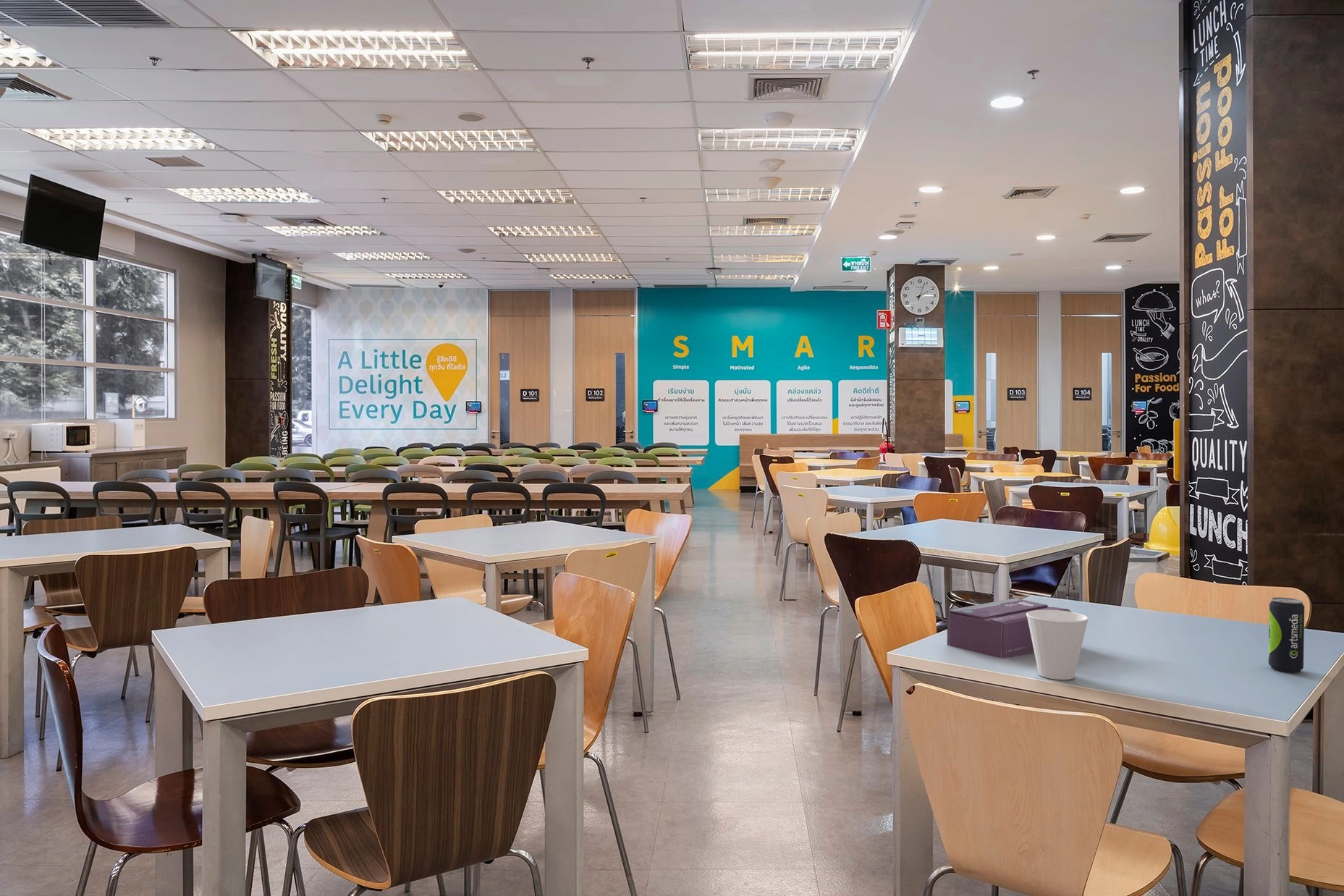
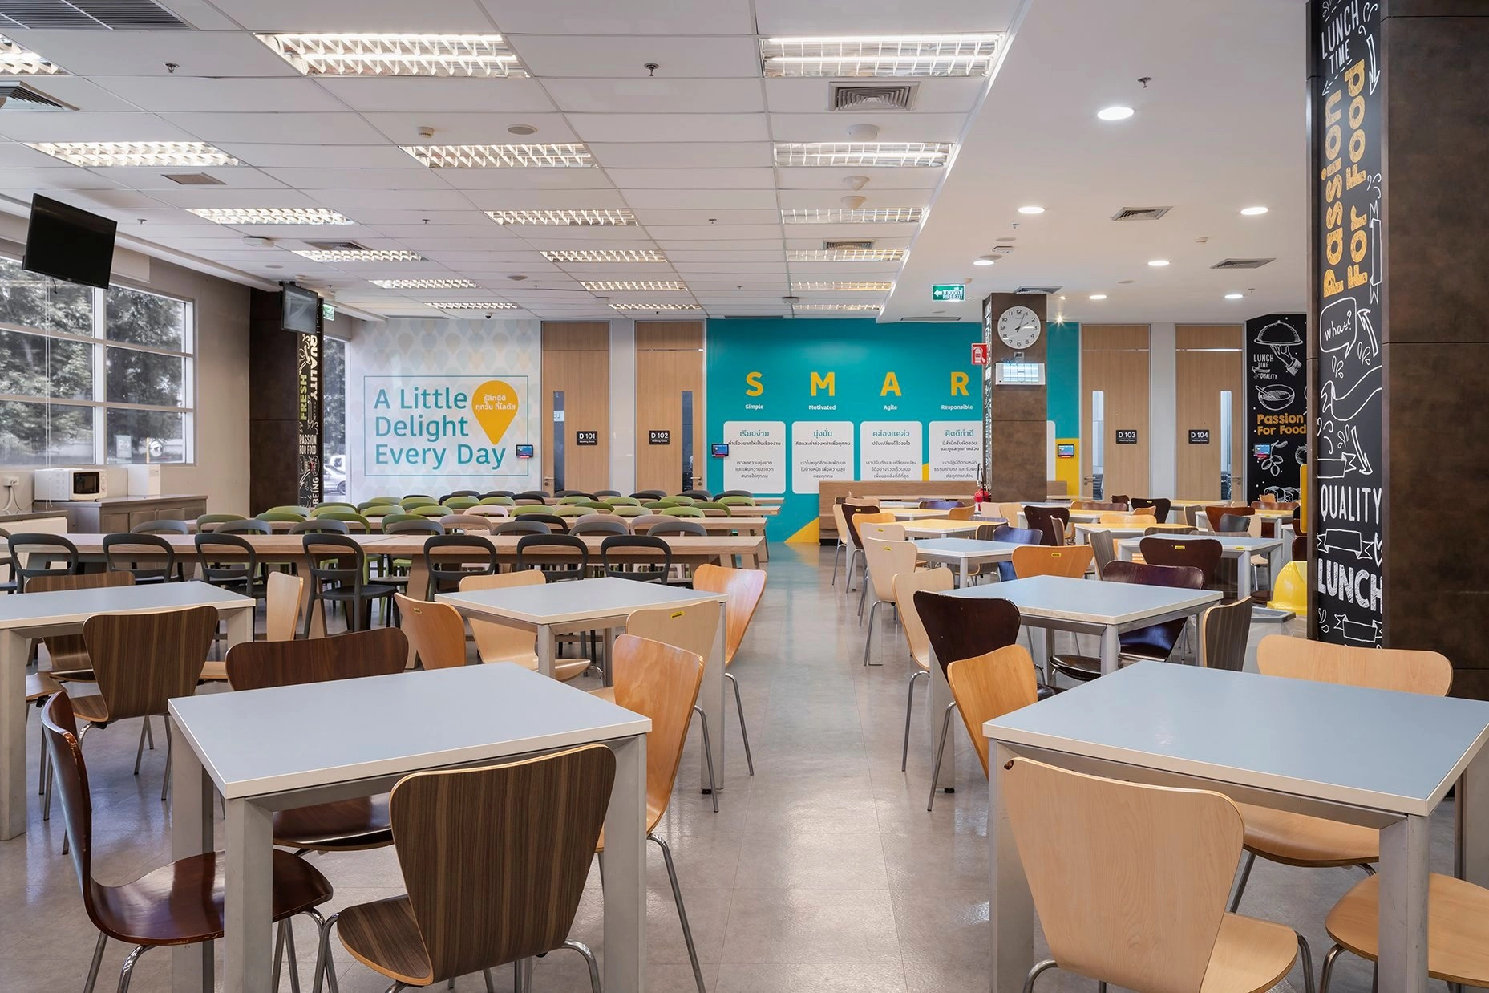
- tissue box [947,597,1071,659]
- cup [1026,610,1089,680]
- beverage can [1268,596,1305,673]
